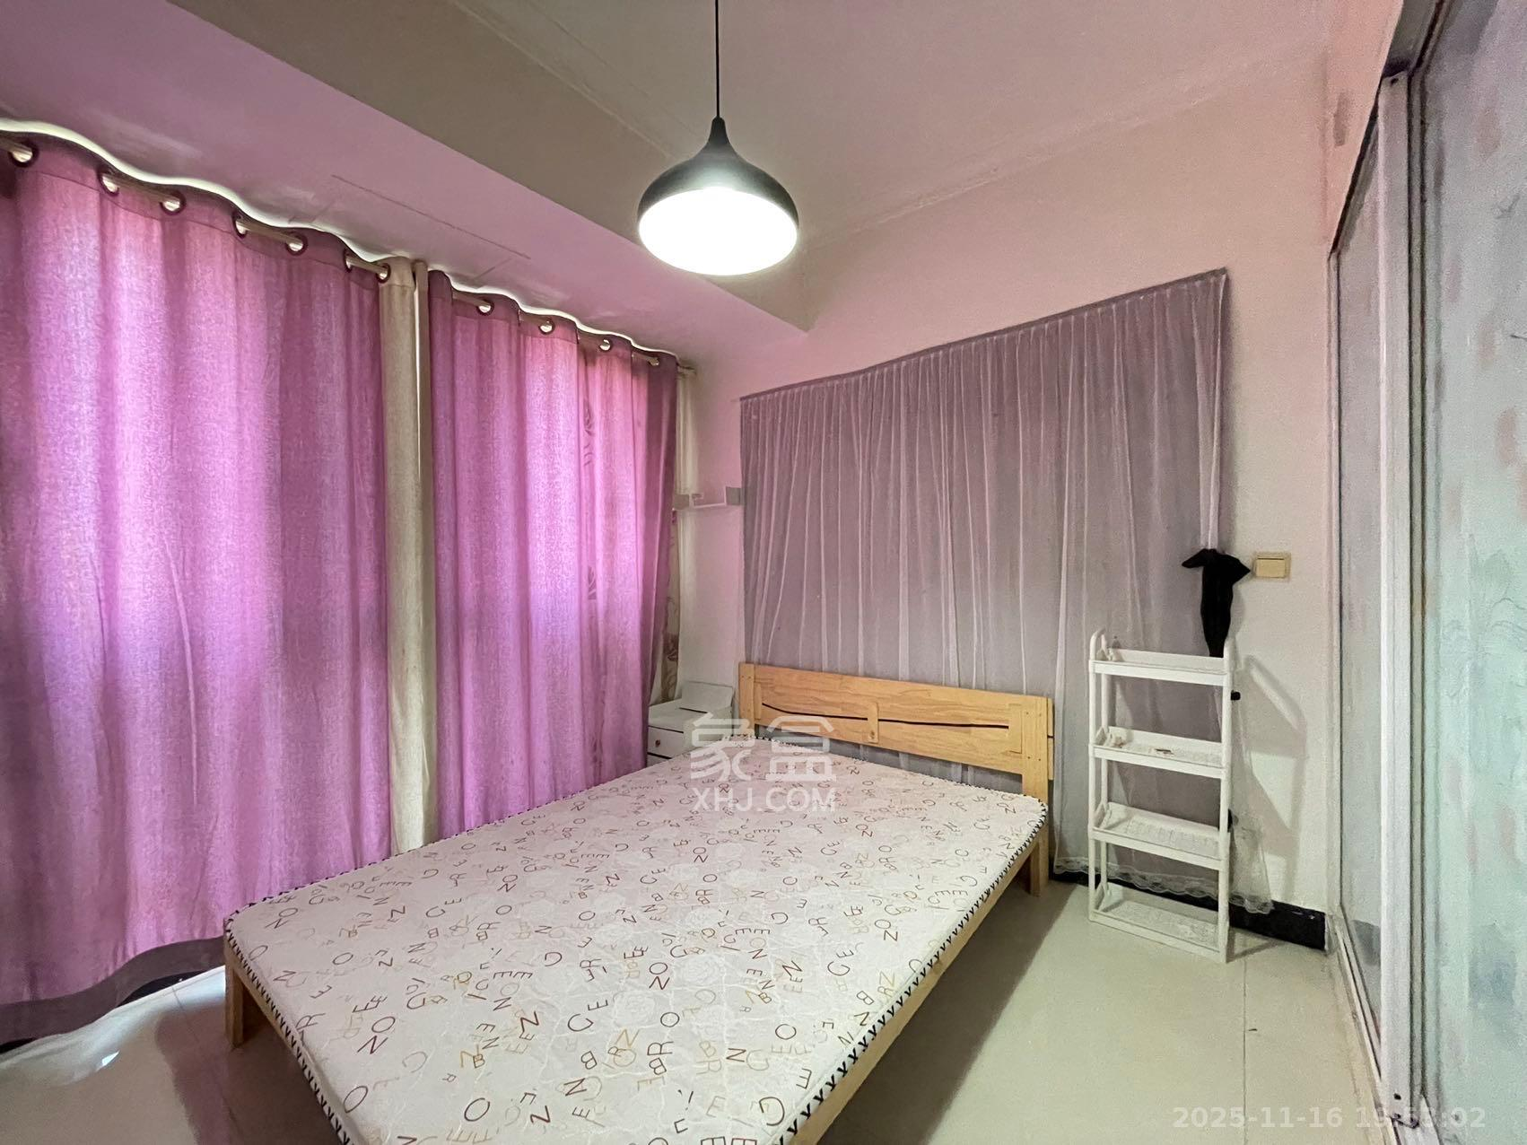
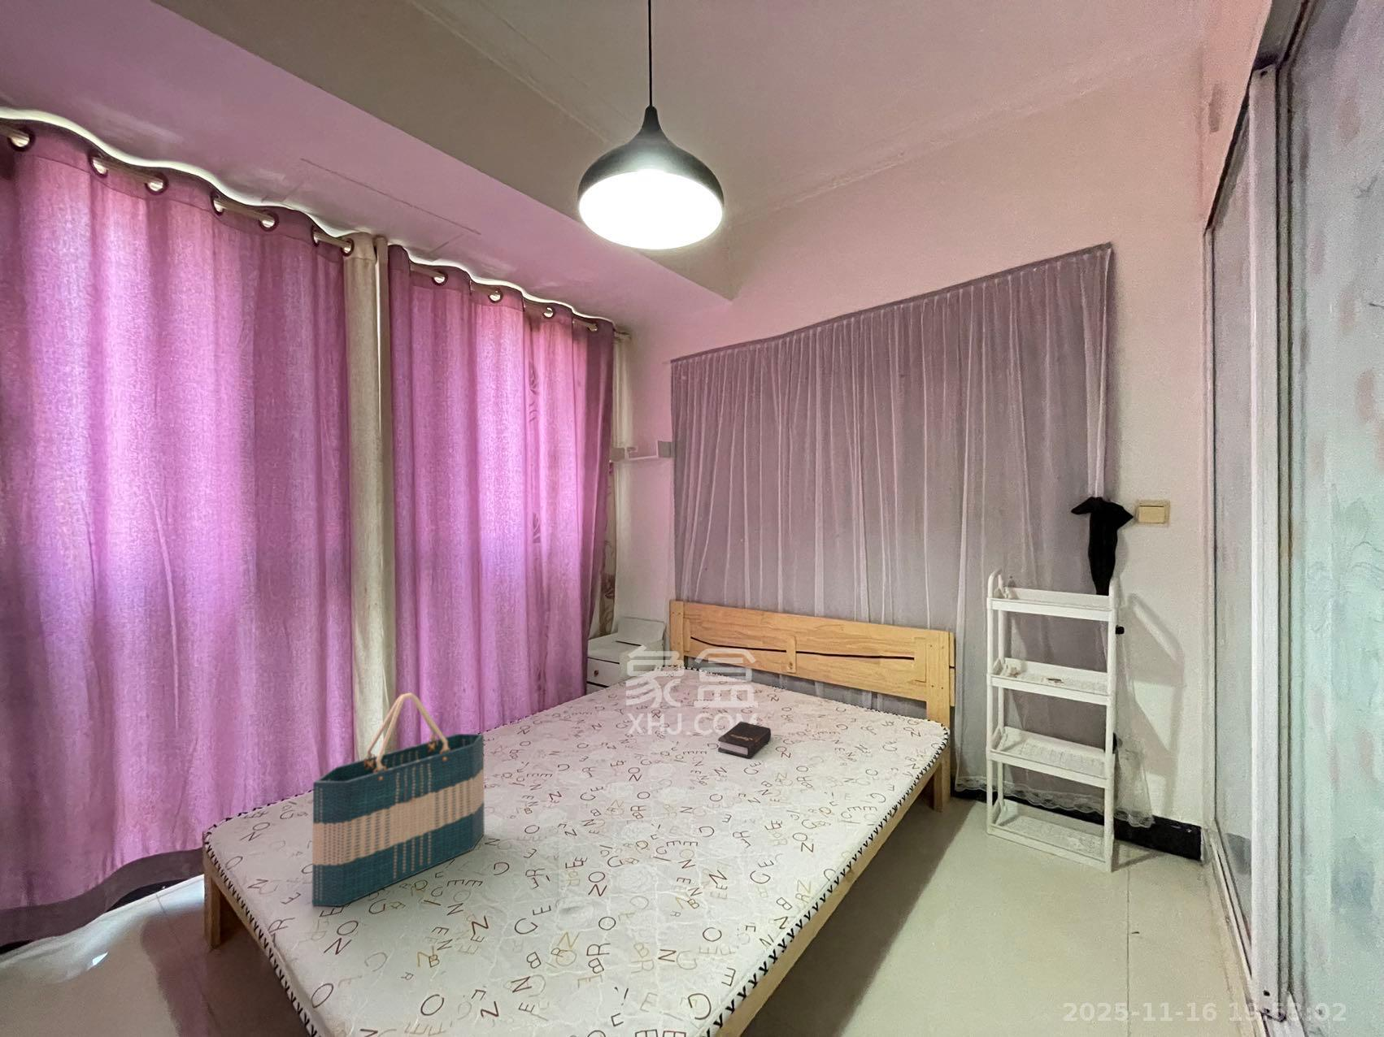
+ tote bag [312,692,485,907]
+ hardback book [717,721,772,759]
